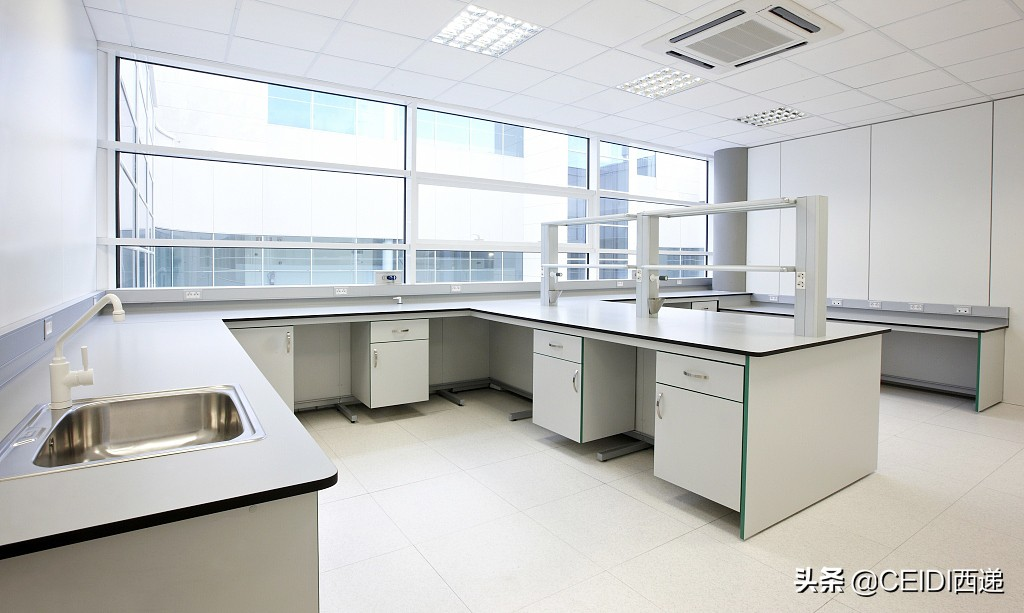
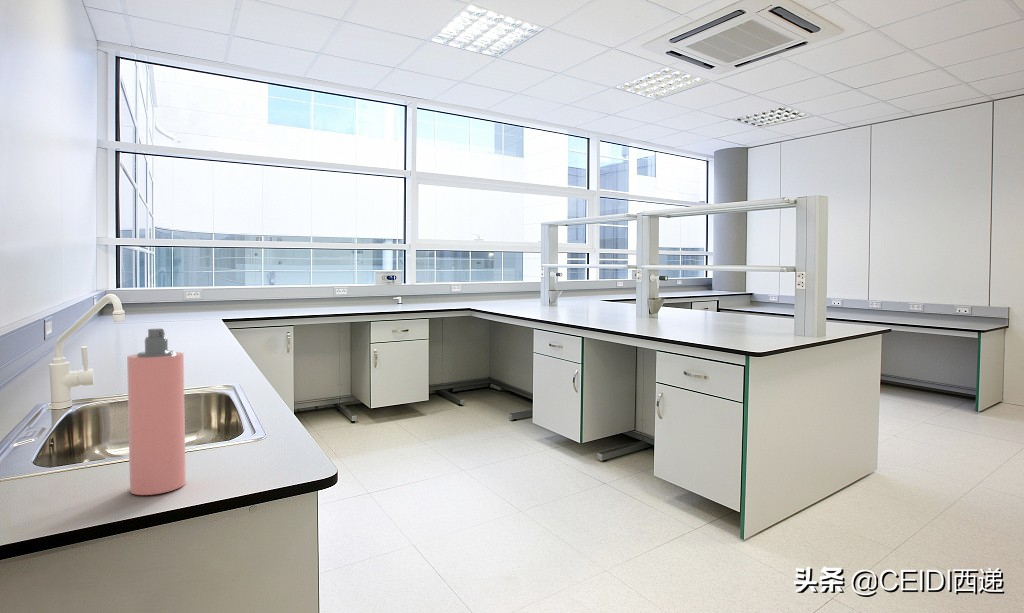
+ spray bottle [126,327,187,496]
